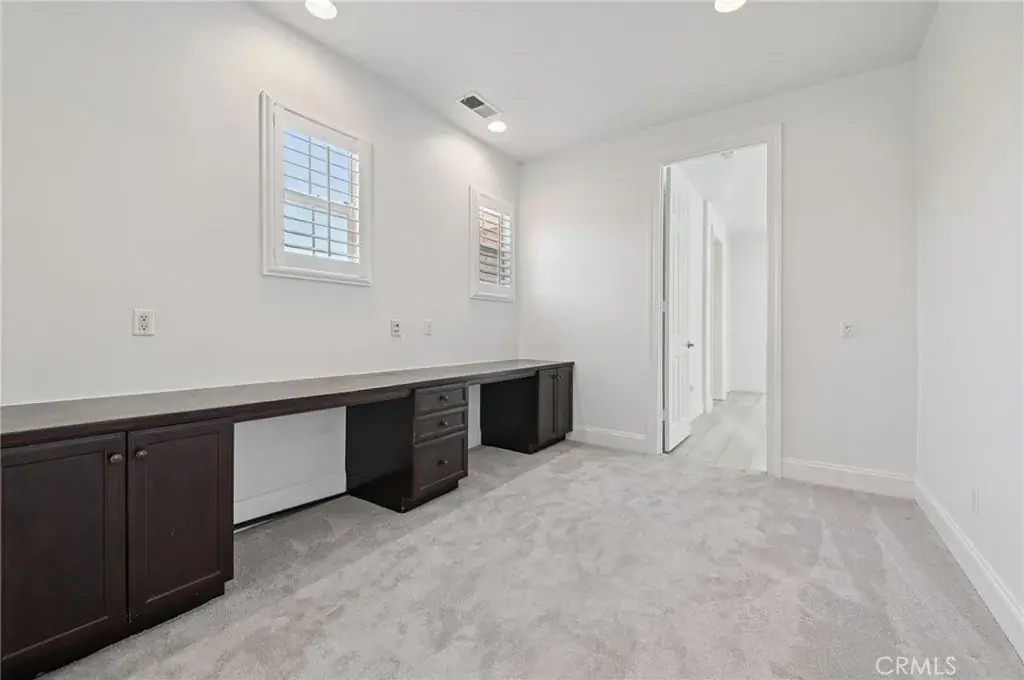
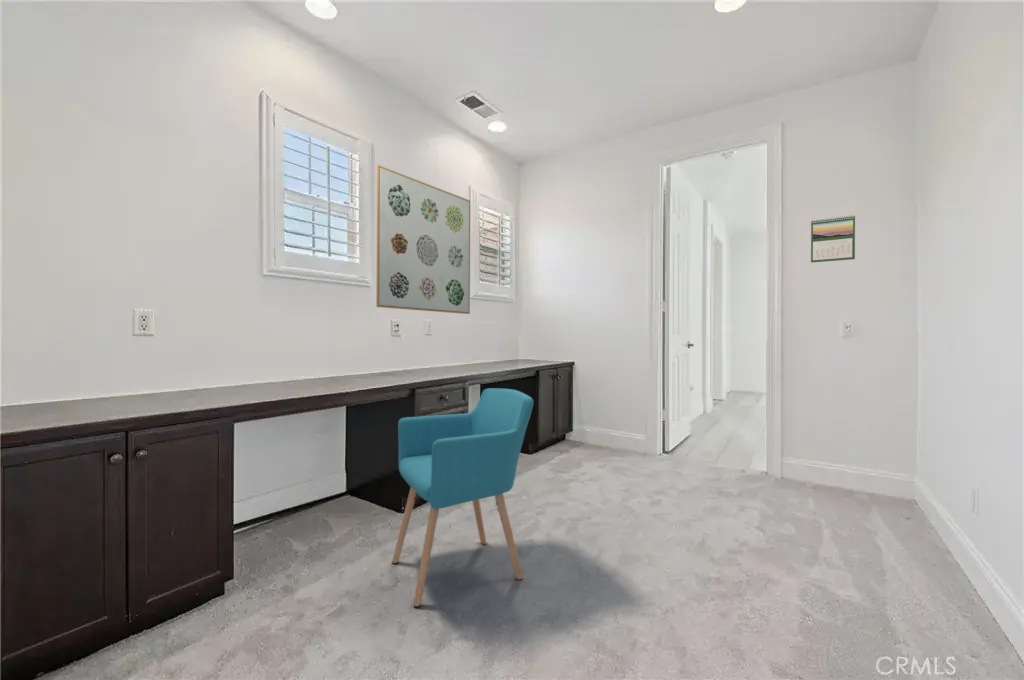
+ calendar [810,214,856,263]
+ chair [391,387,534,608]
+ wall art [375,164,471,315]
